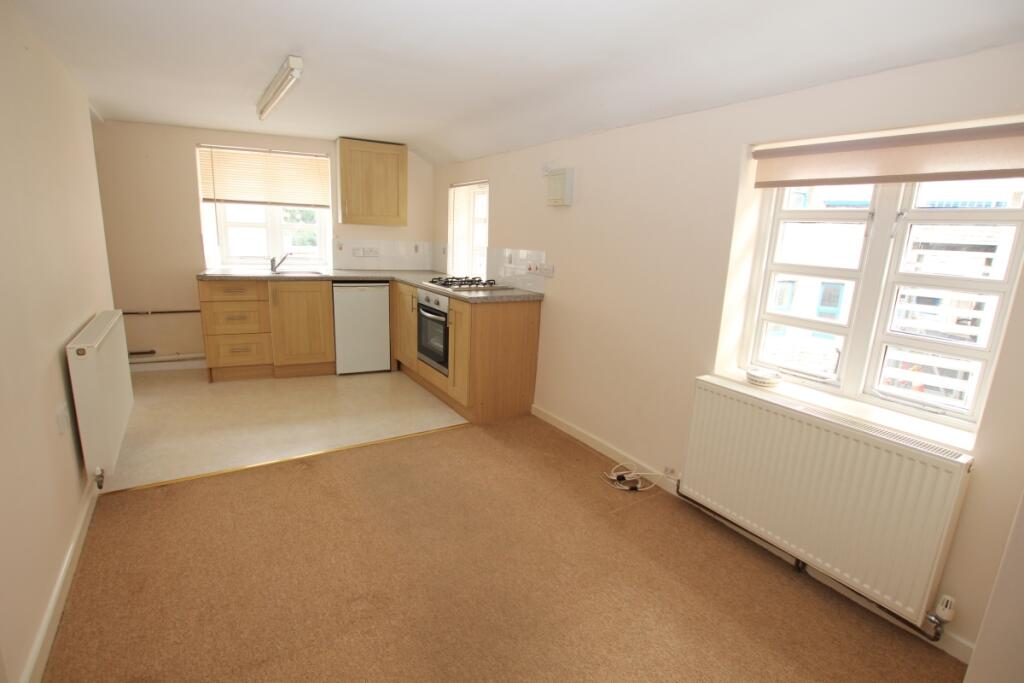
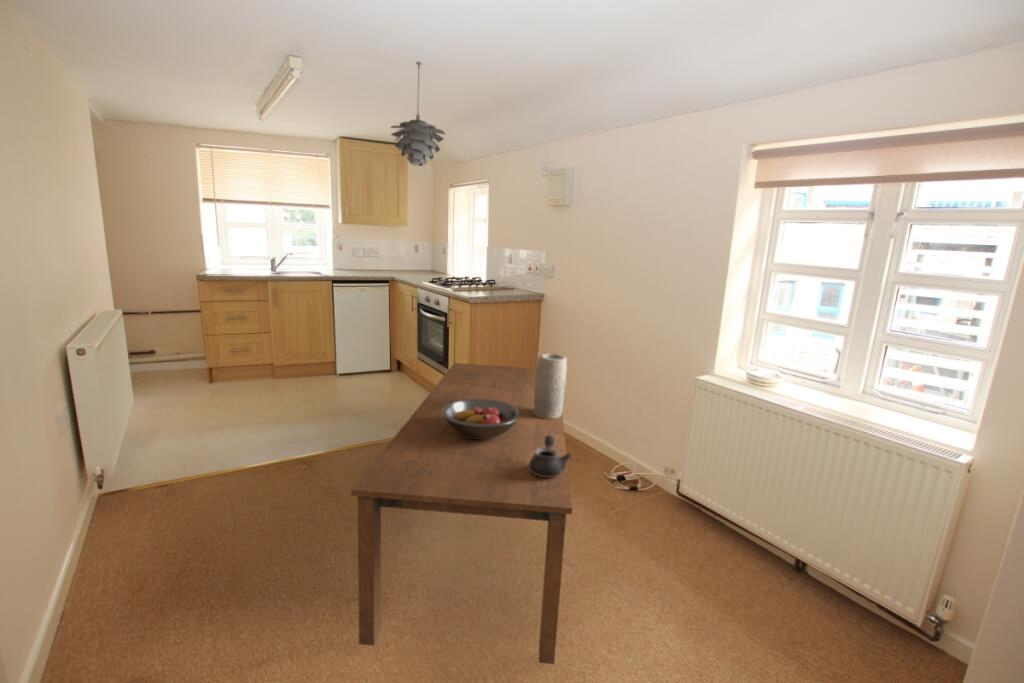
+ dining table [350,362,573,665]
+ fruit bowl [442,399,520,439]
+ pendant light [389,61,447,167]
+ vase [534,352,568,419]
+ teapot [529,435,573,477]
